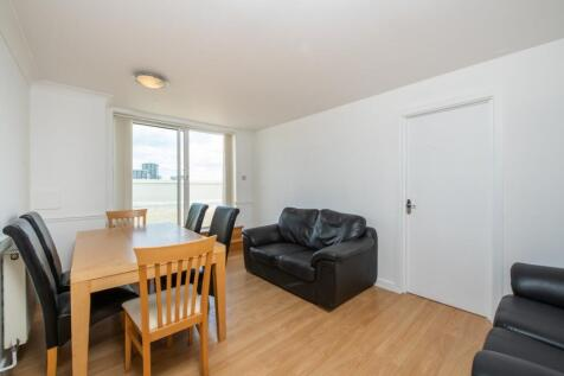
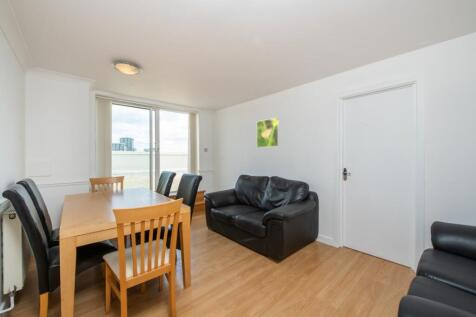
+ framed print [256,117,280,149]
